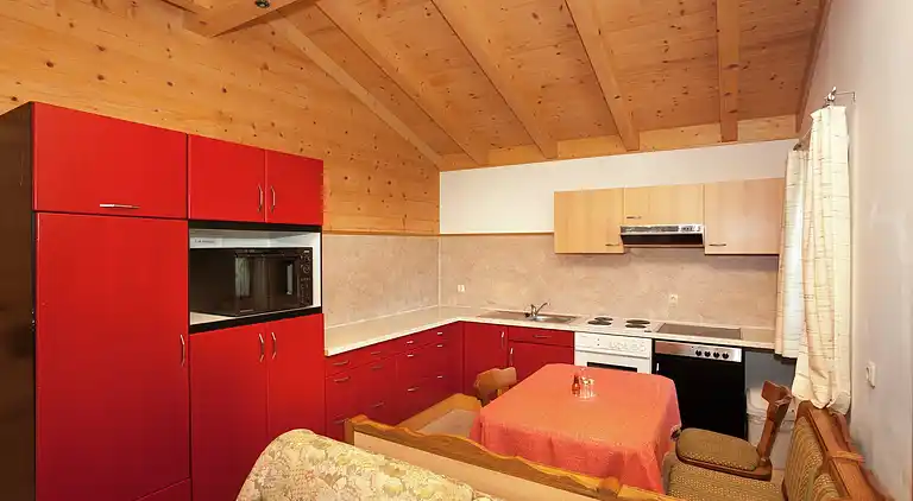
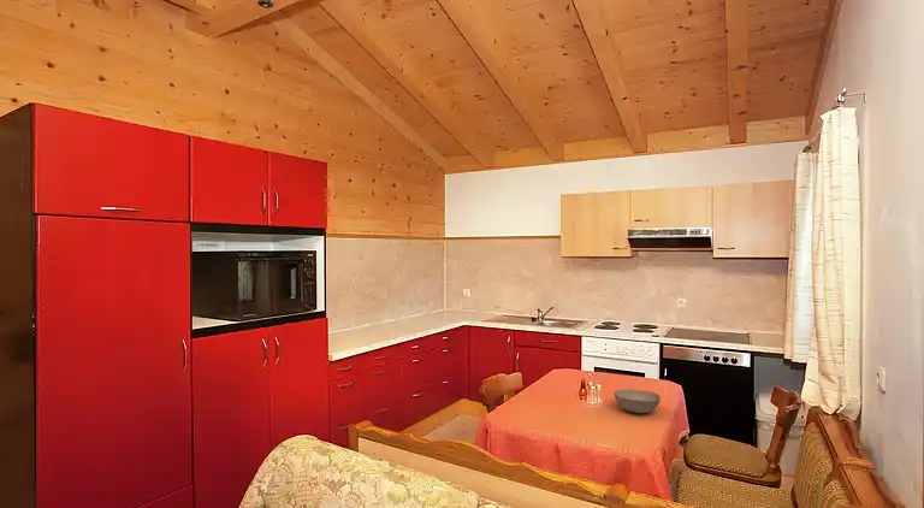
+ bowl [612,389,662,414]
